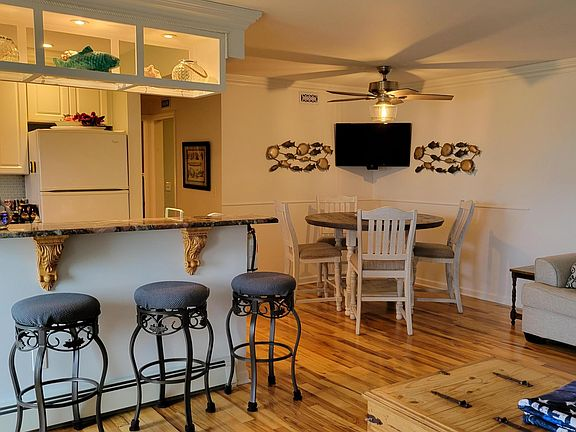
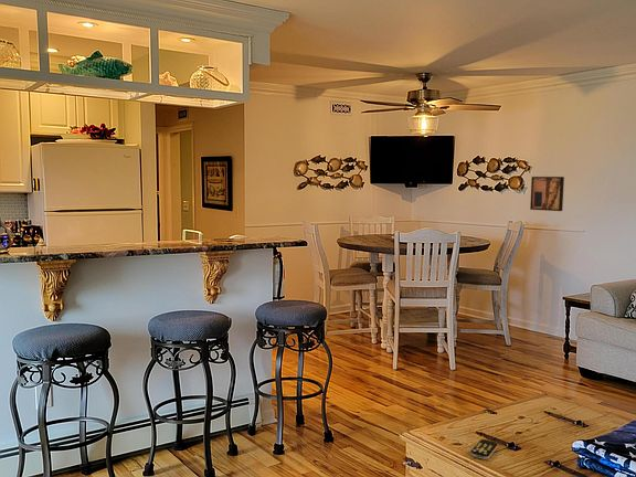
+ remote control [470,438,498,460]
+ wall art [529,176,565,212]
